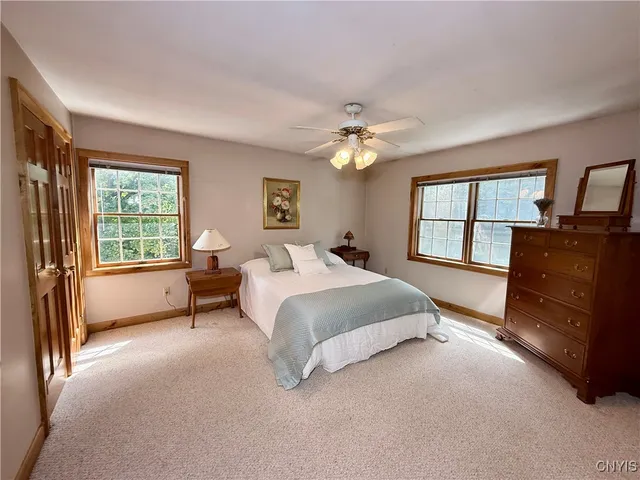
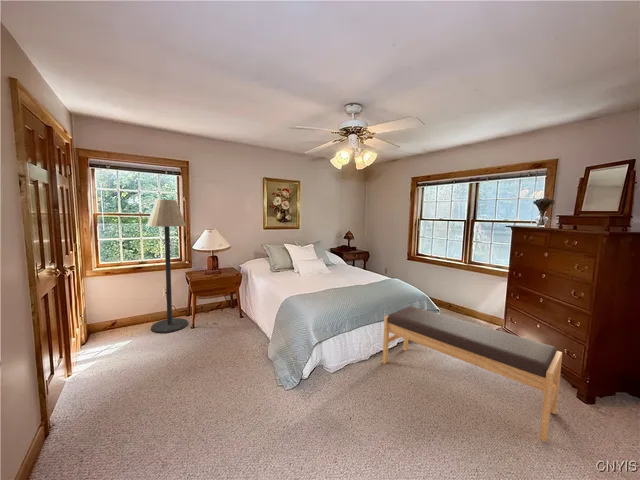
+ bench [382,305,563,443]
+ floor lamp [146,199,189,334]
